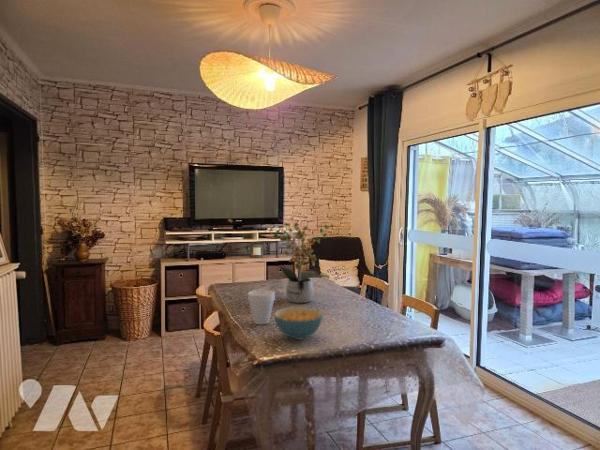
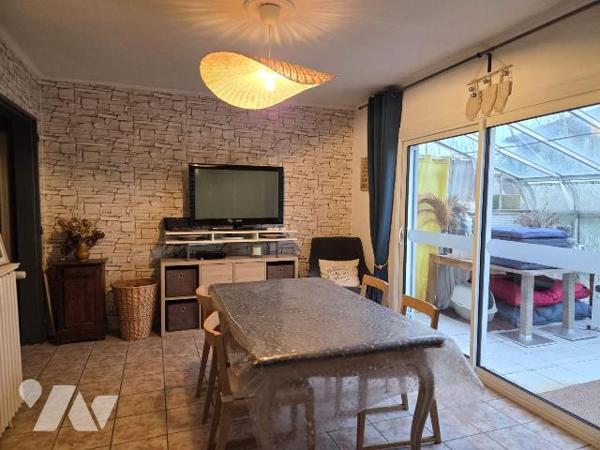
- cereal bowl [273,306,324,341]
- potted plant [264,219,334,304]
- cup [247,289,276,325]
